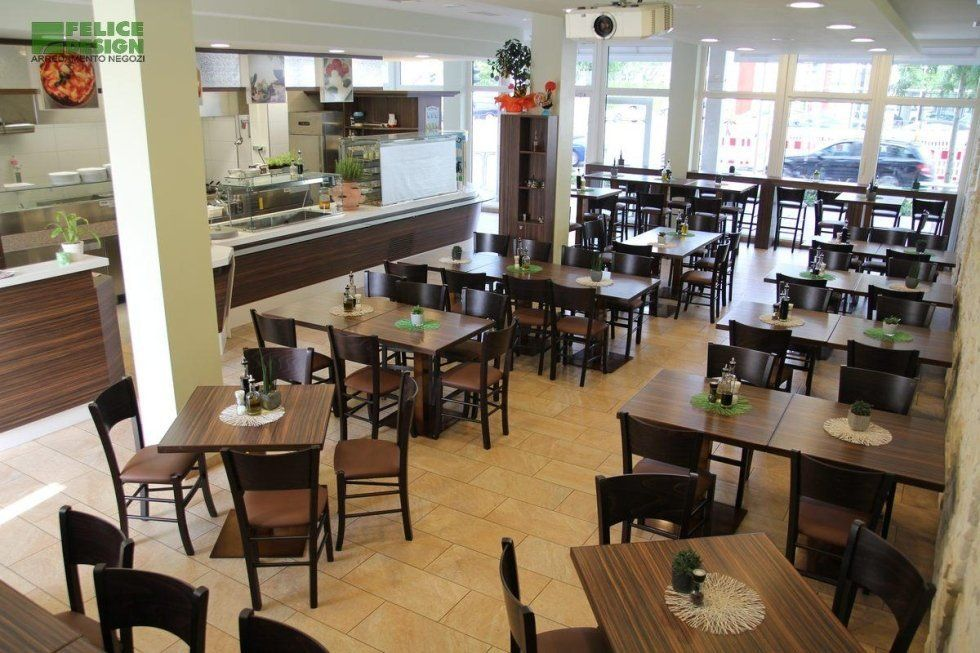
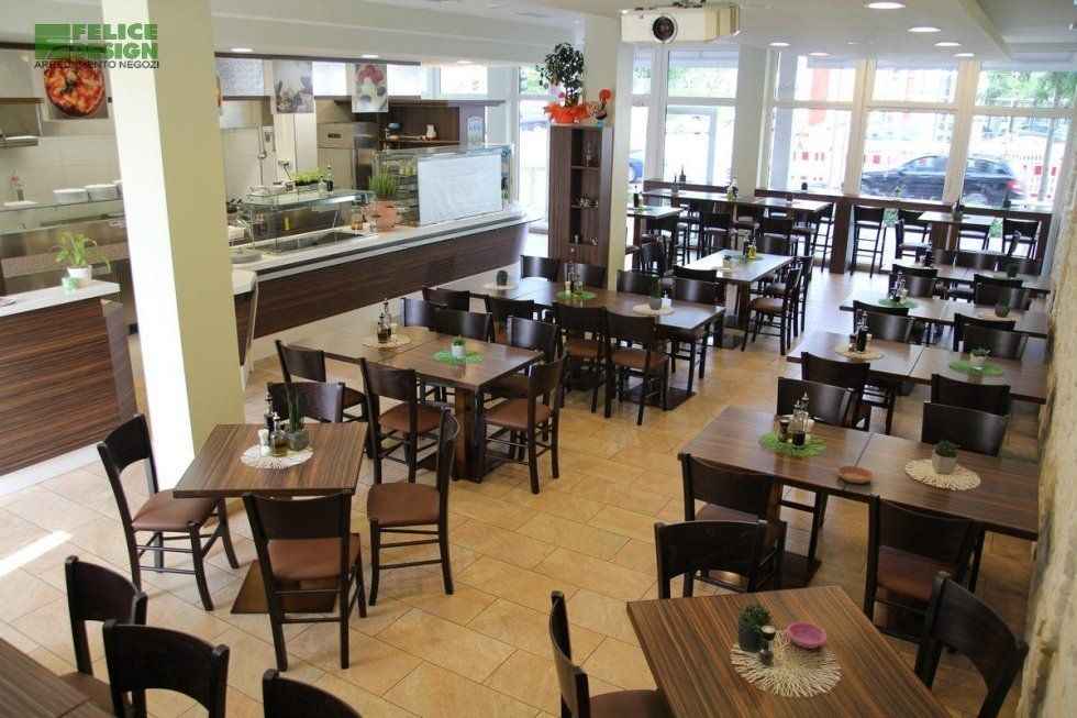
+ saucer [787,621,828,650]
+ saucer [836,465,875,485]
